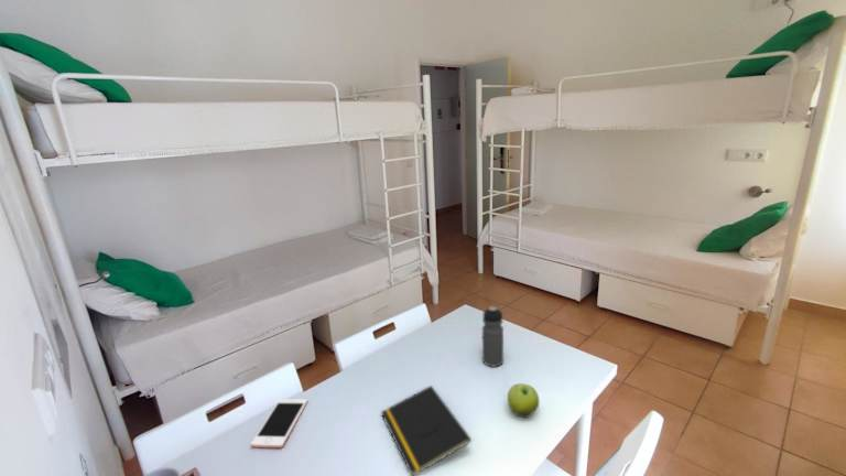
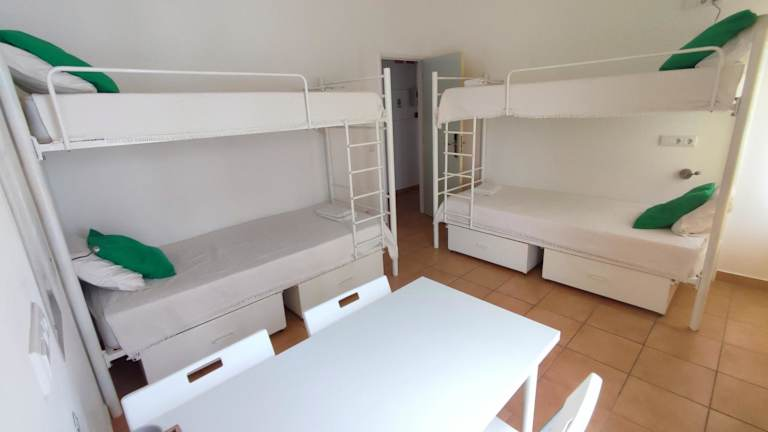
- fruit [507,382,540,419]
- notepad [380,385,473,476]
- cell phone [250,398,308,448]
- water bottle [481,306,505,368]
